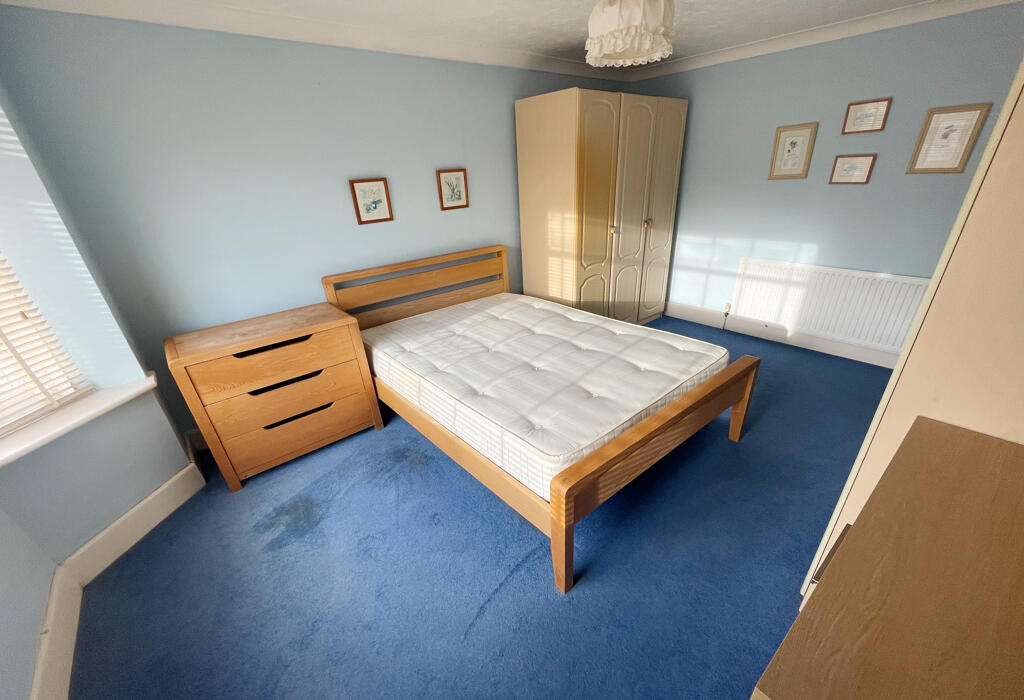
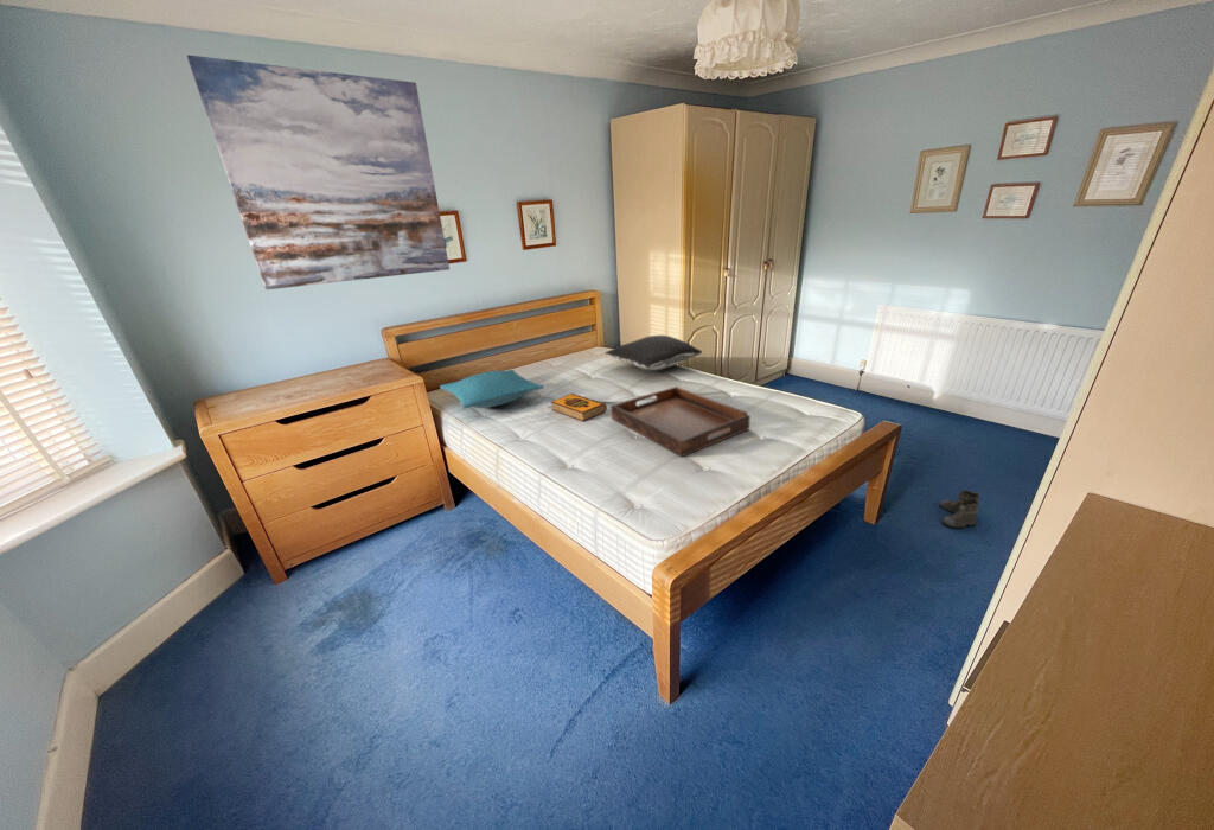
+ hardback book [550,392,608,422]
+ boots [938,489,980,534]
+ serving tray [609,385,752,458]
+ wall art [186,53,451,290]
+ pillow [603,334,703,372]
+ pillow [439,368,545,410]
